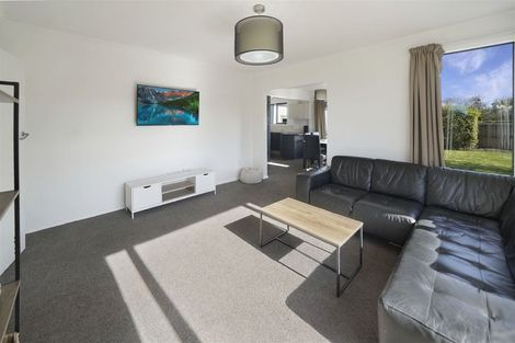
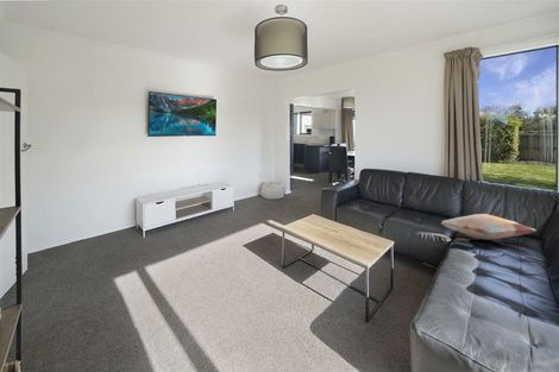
+ decorative pillow [440,213,538,241]
